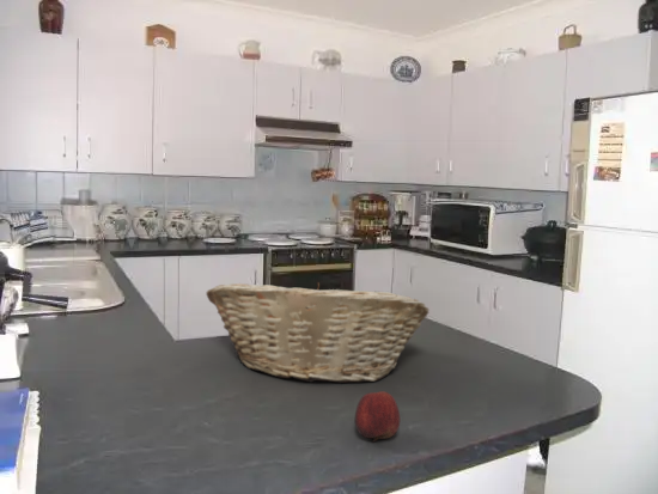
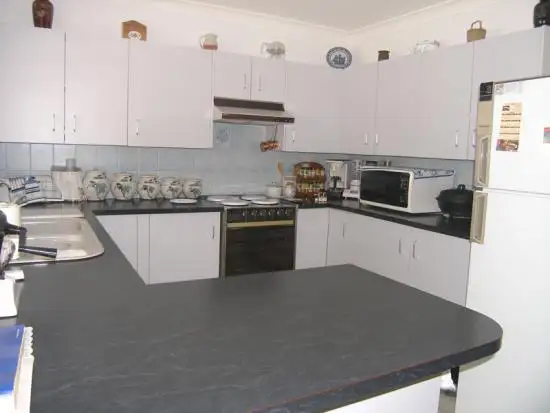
- fruit basket [205,281,431,384]
- apple [354,391,401,444]
